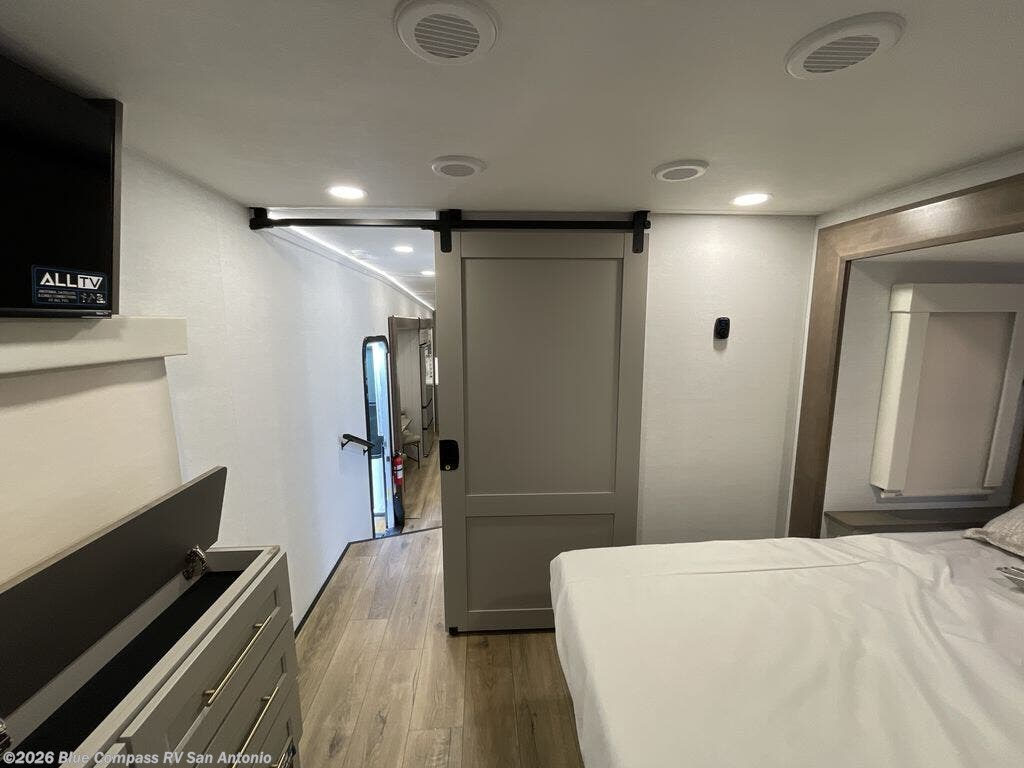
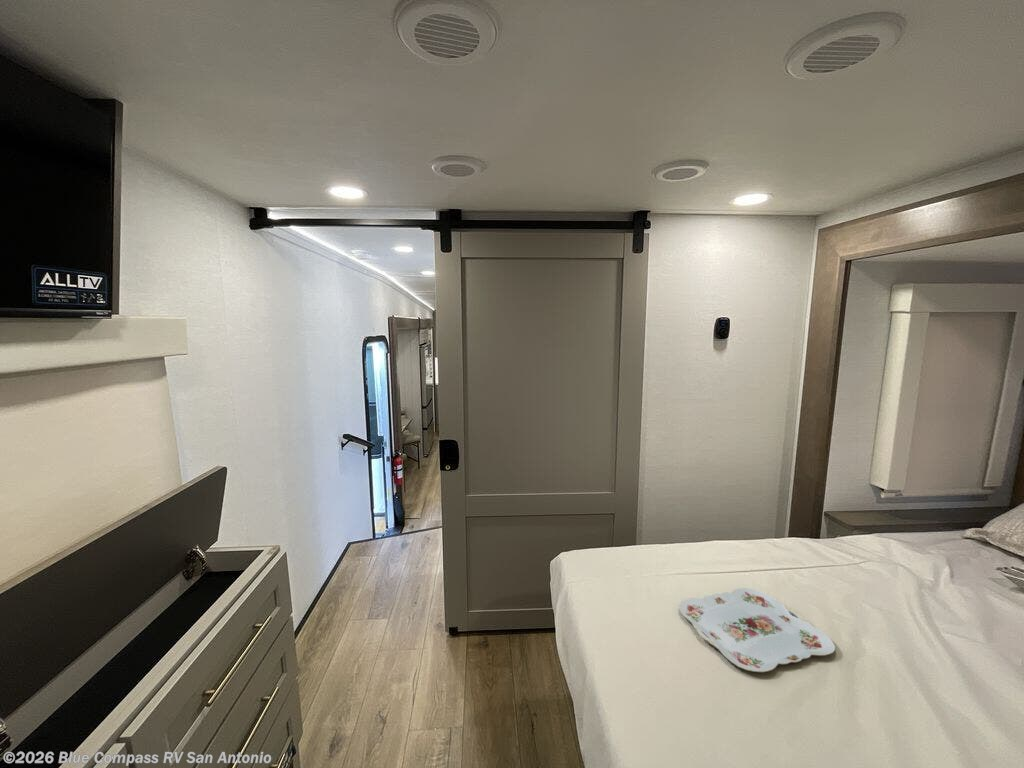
+ serving tray [678,587,836,673]
